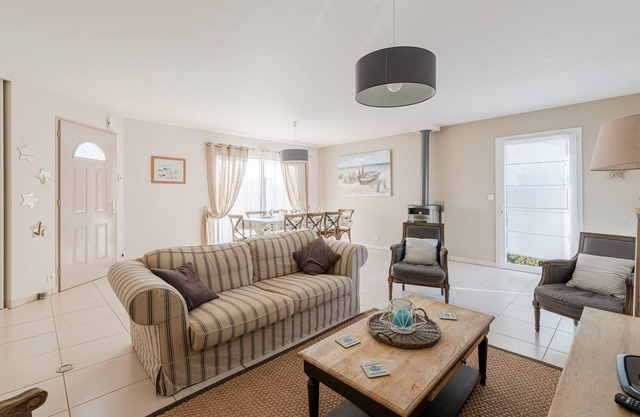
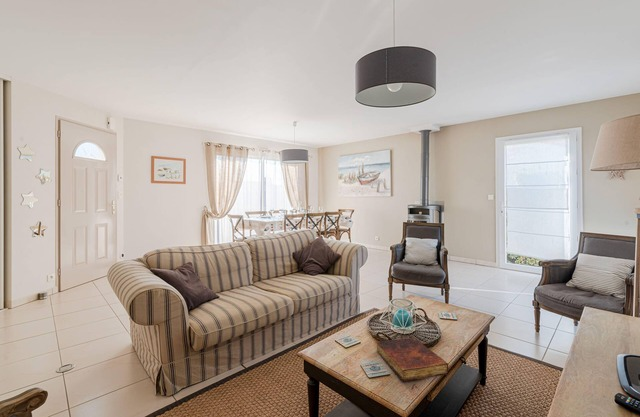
+ book [375,337,449,382]
